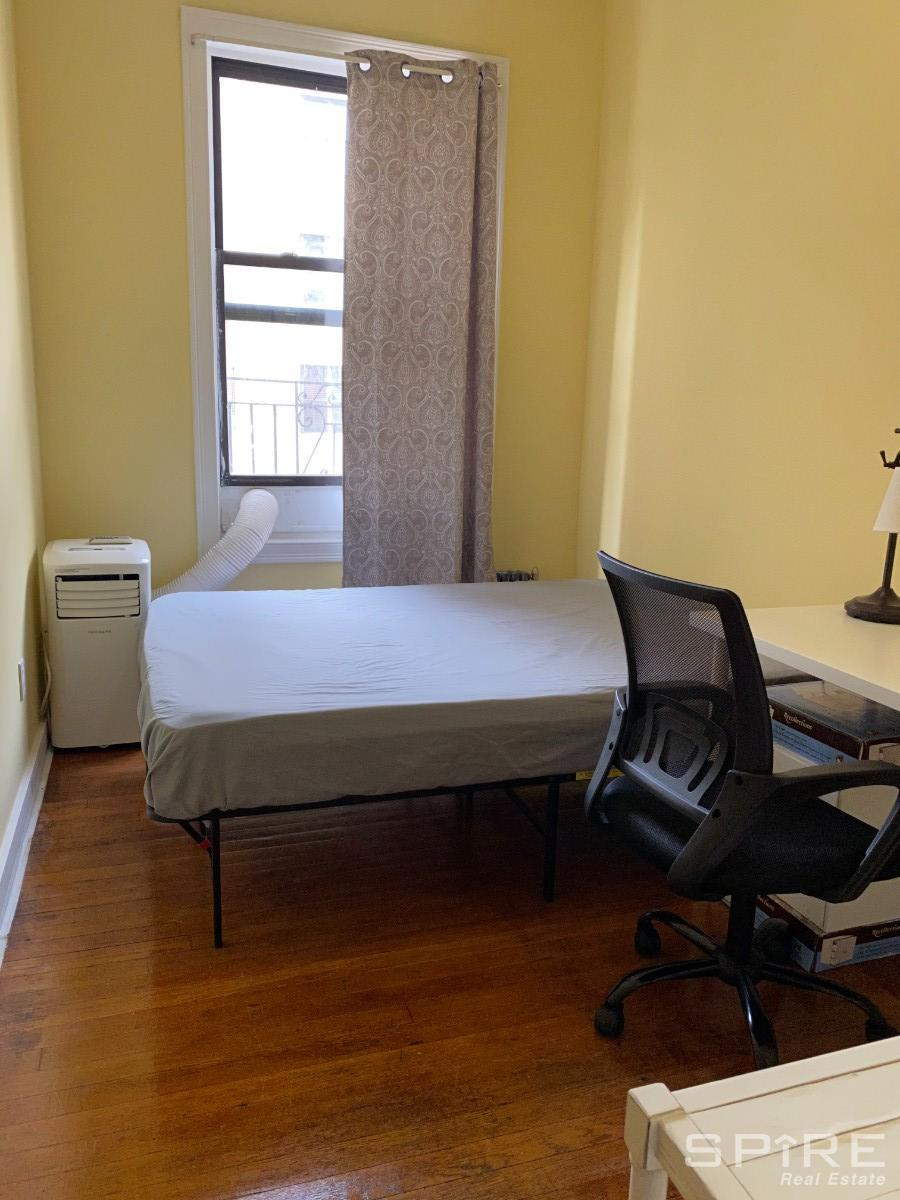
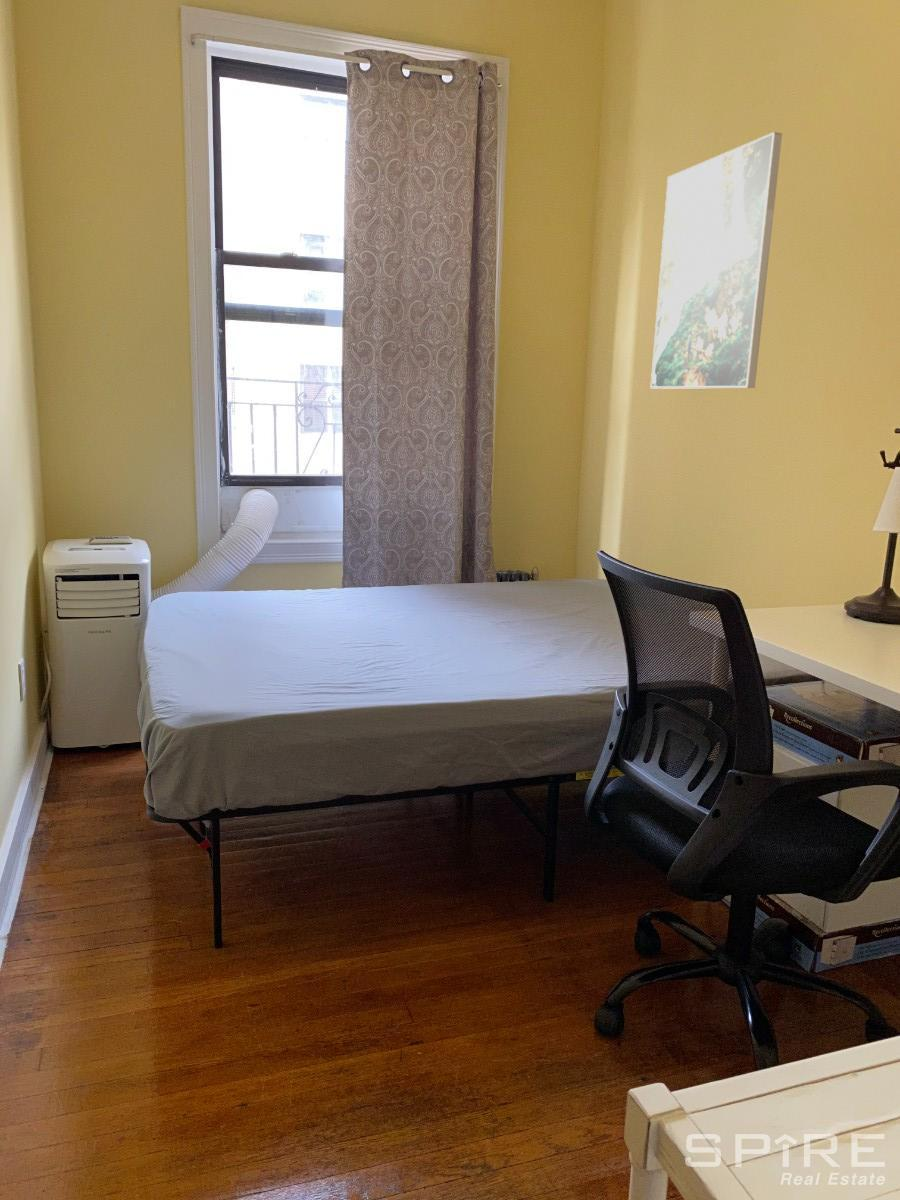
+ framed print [650,131,783,390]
